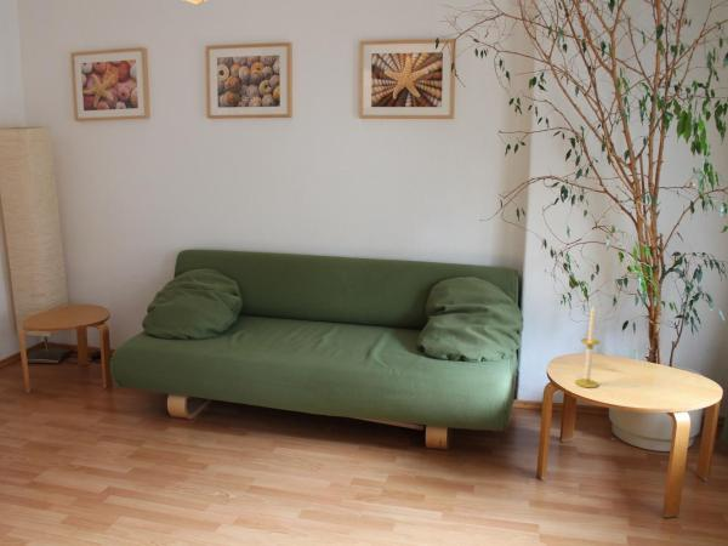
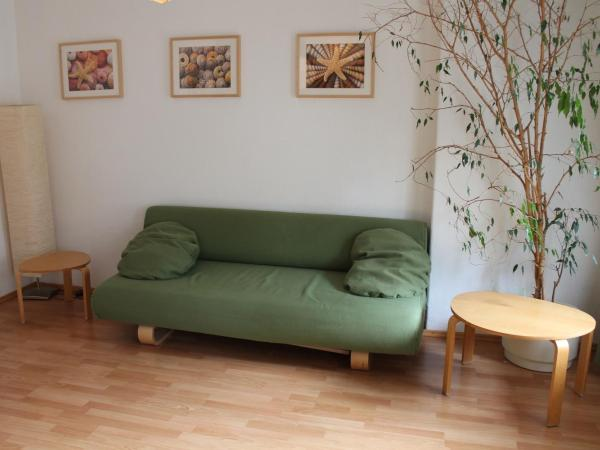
- candle [574,303,602,388]
